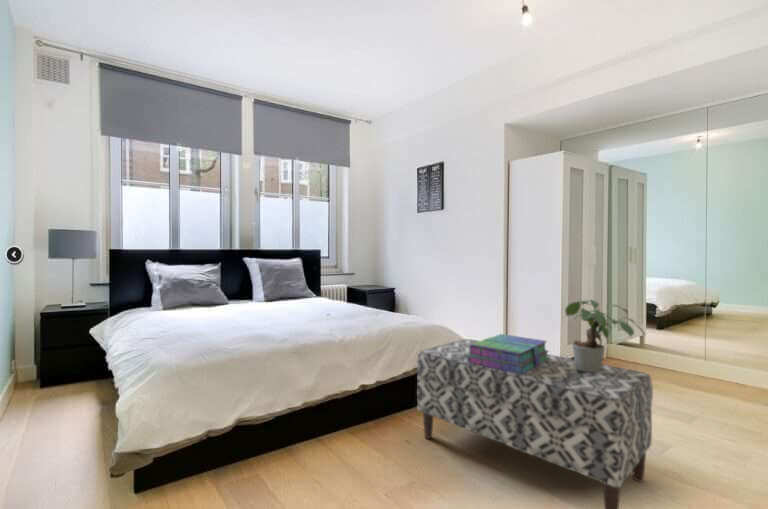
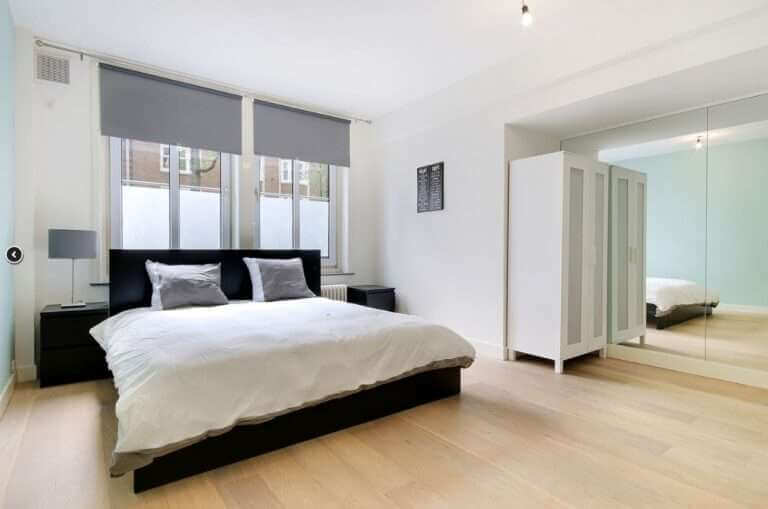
- bench [416,338,654,509]
- potted plant [564,298,646,372]
- stack of books [467,333,550,375]
